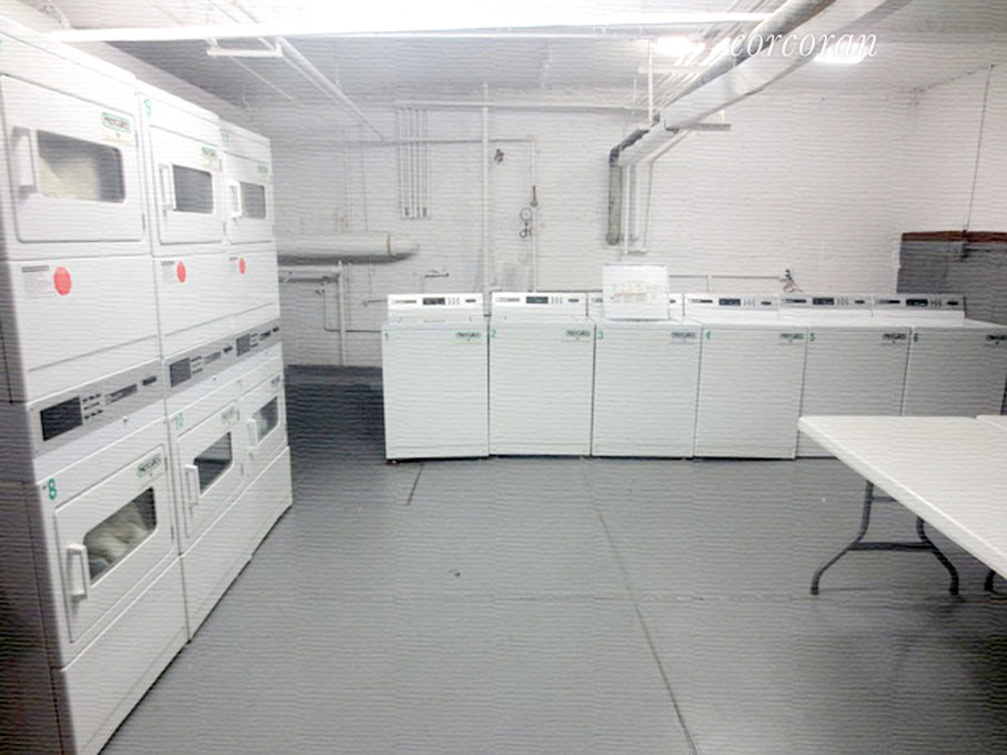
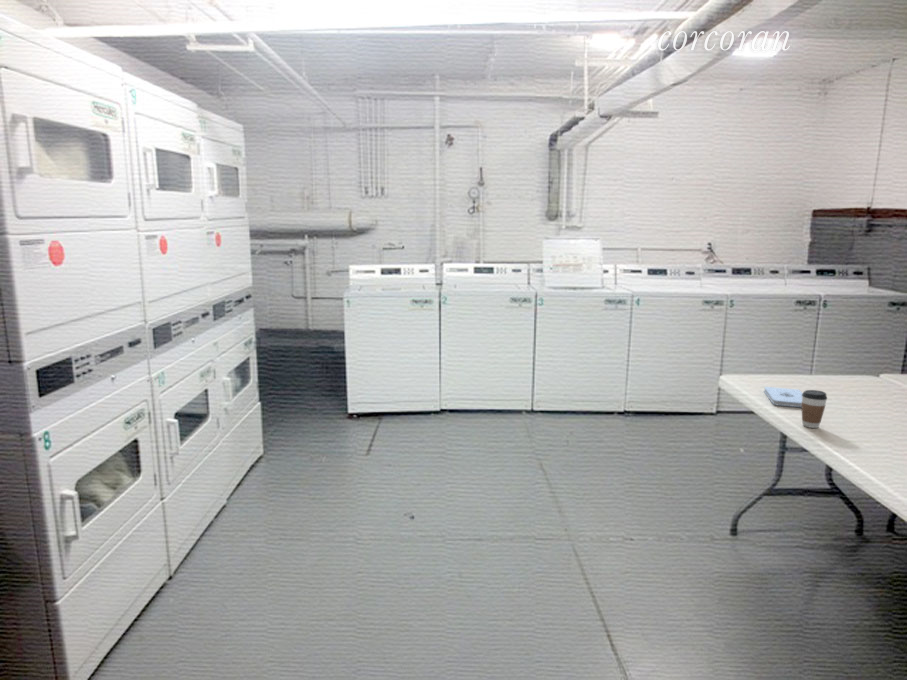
+ coffee cup [801,389,828,429]
+ notepad [763,386,803,408]
